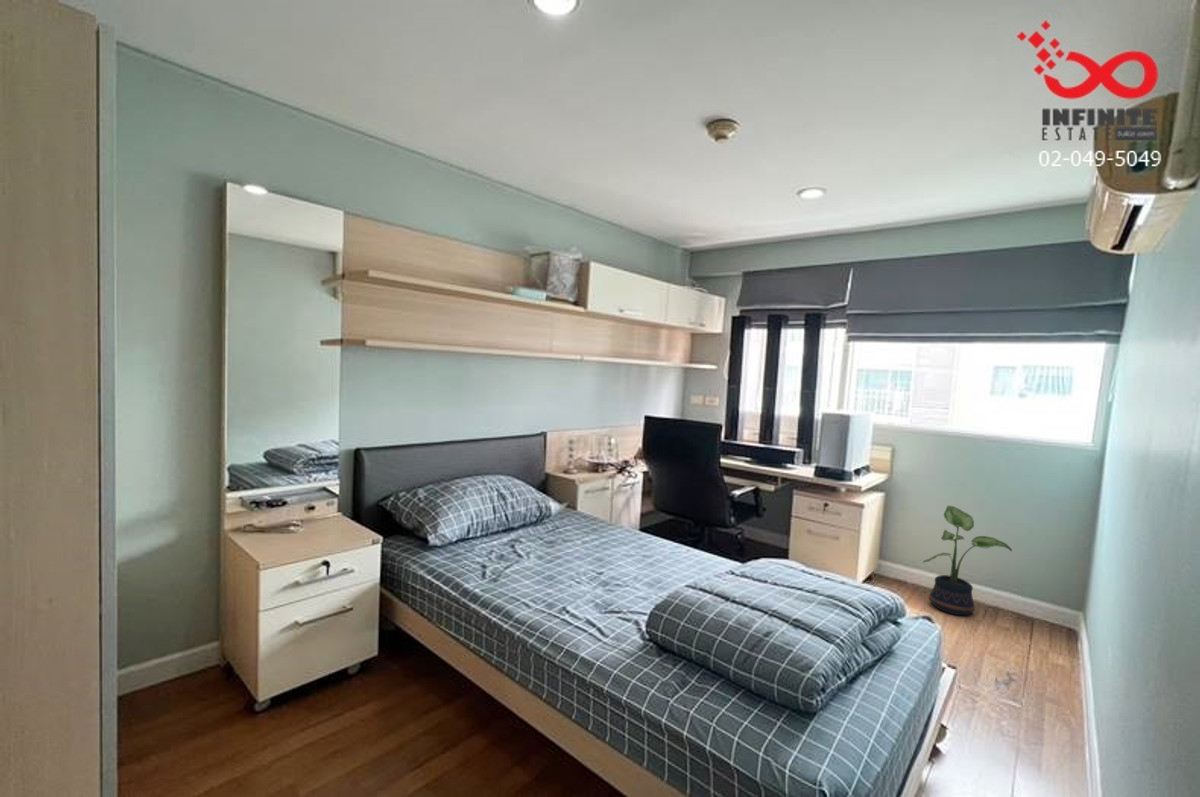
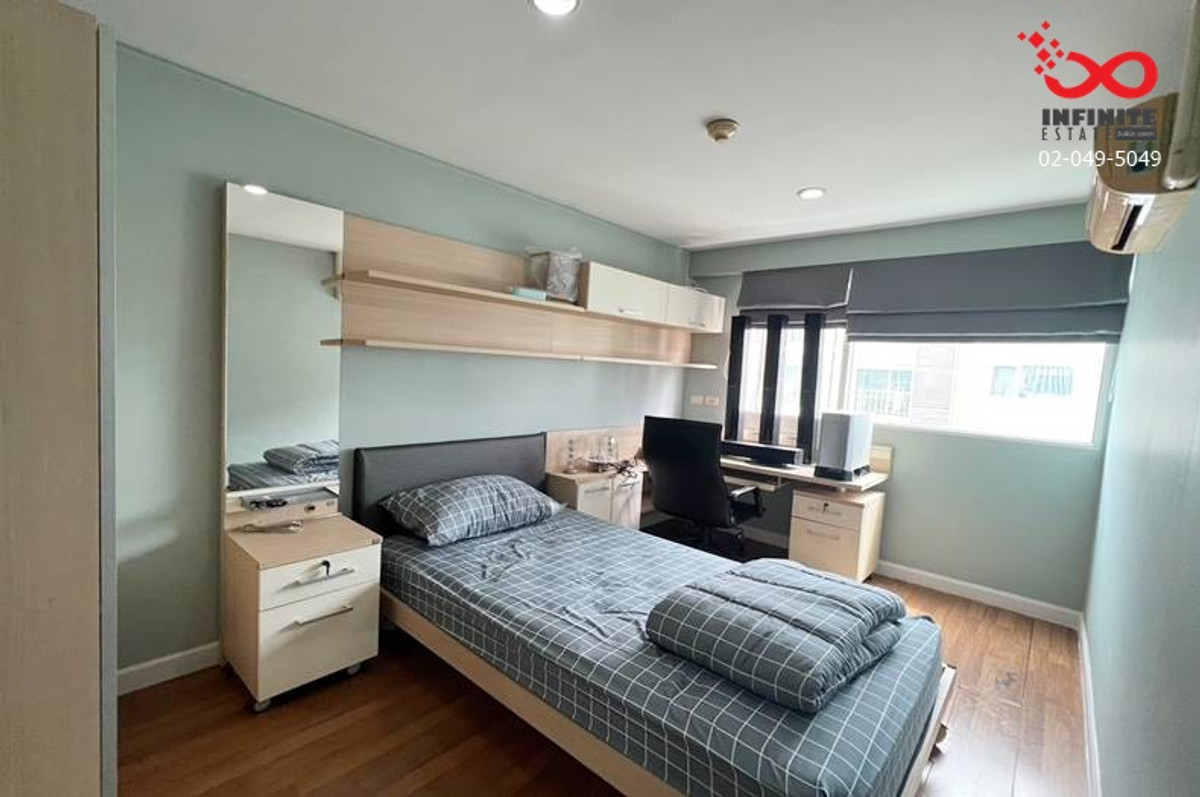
- potted plant [922,505,1013,616]
